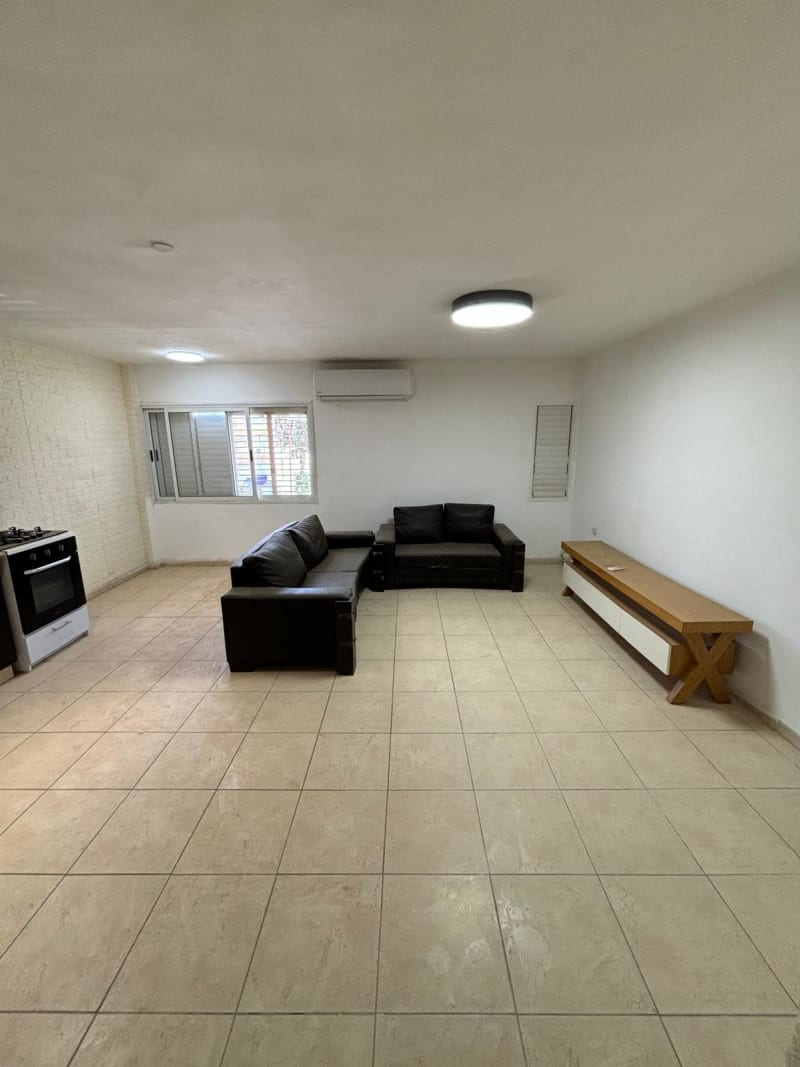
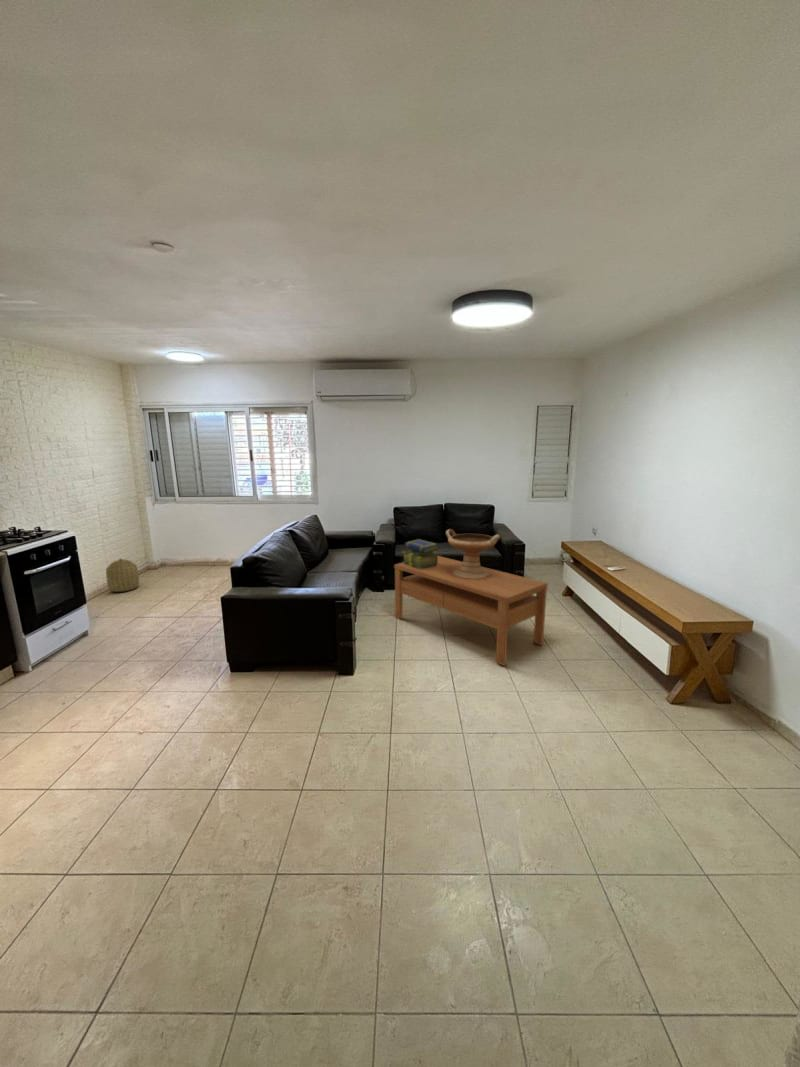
+ decorative bowl [445,528,501,579]
+ basket [105,558,140,593]
+ stack of books [401,538,439,569]
+ coffee table [393,555,549,666]
